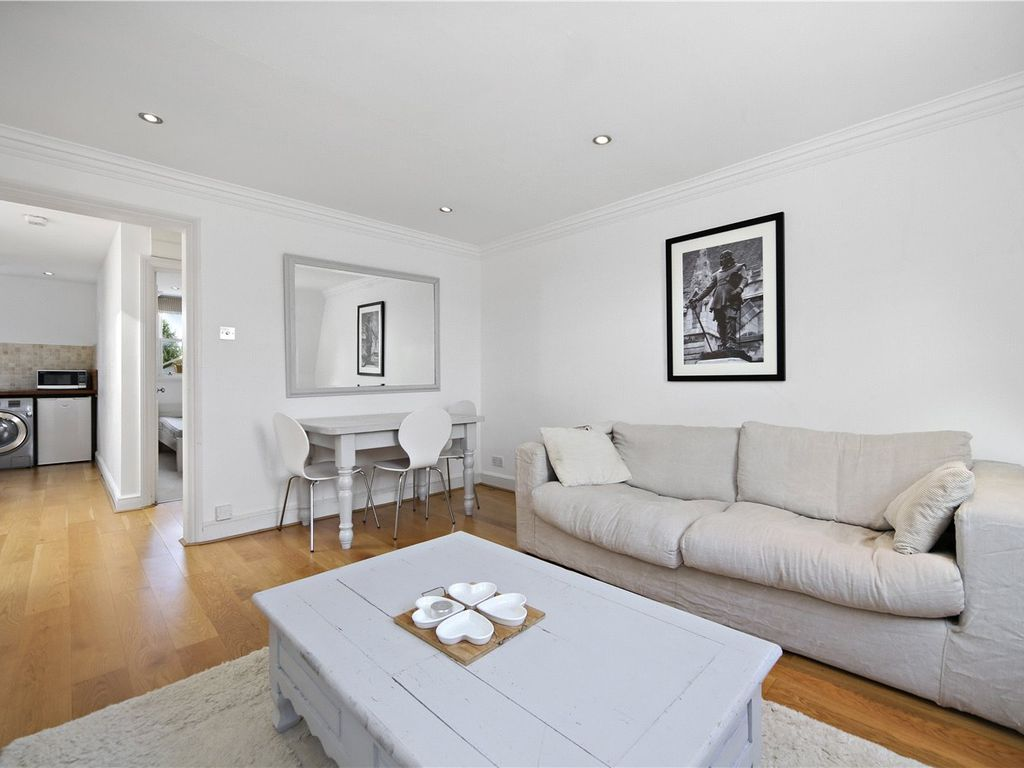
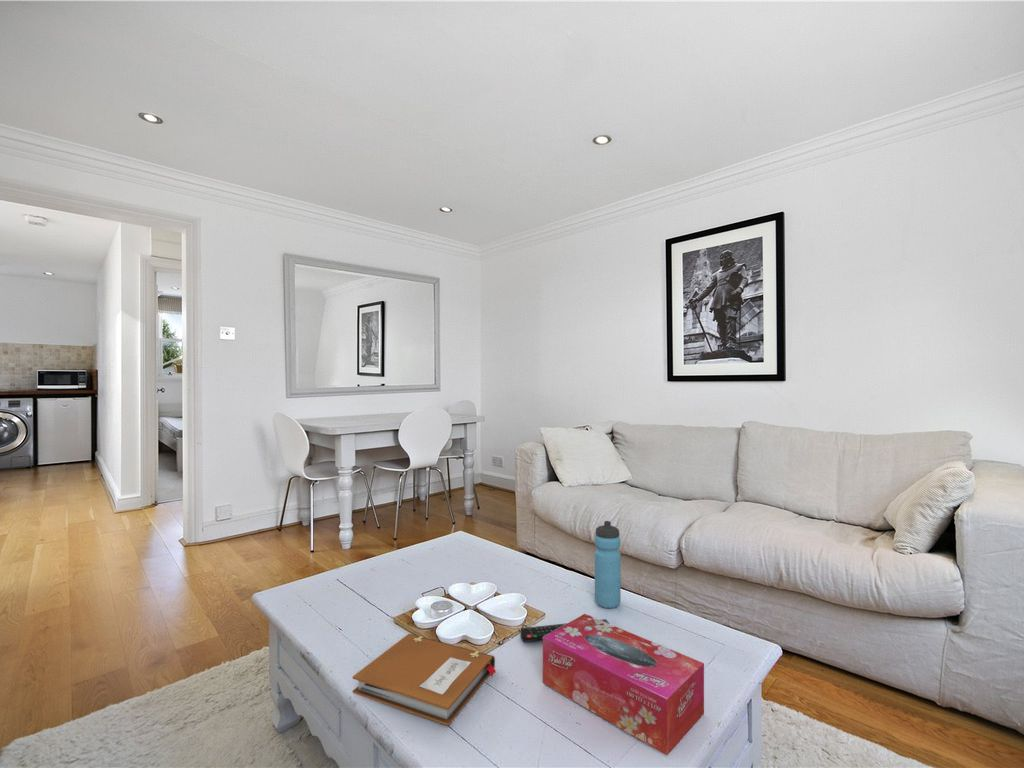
+ notebook [352,633,497,727]
+ water bottle [594,520,621,609]
+ remote control [520,618,611,643]
+ tissue box [542,613,705,756]
